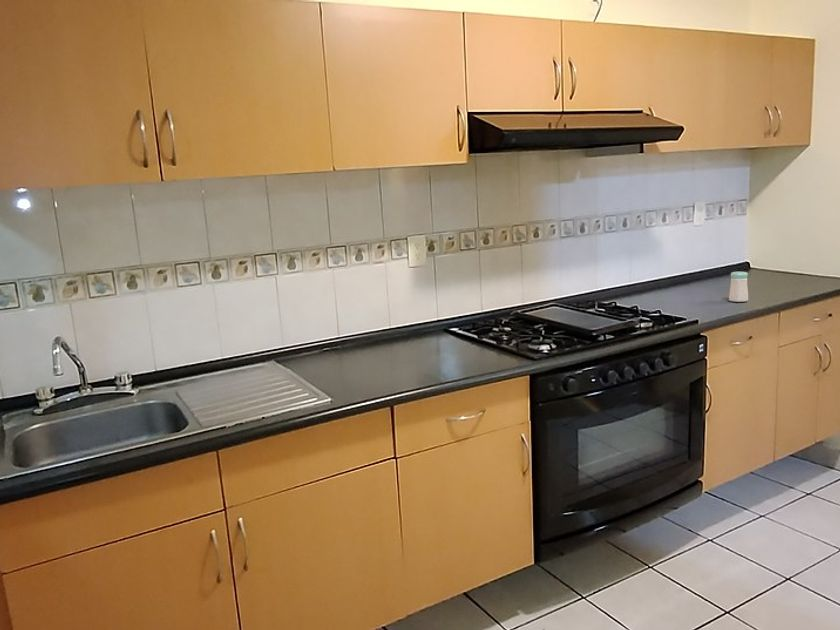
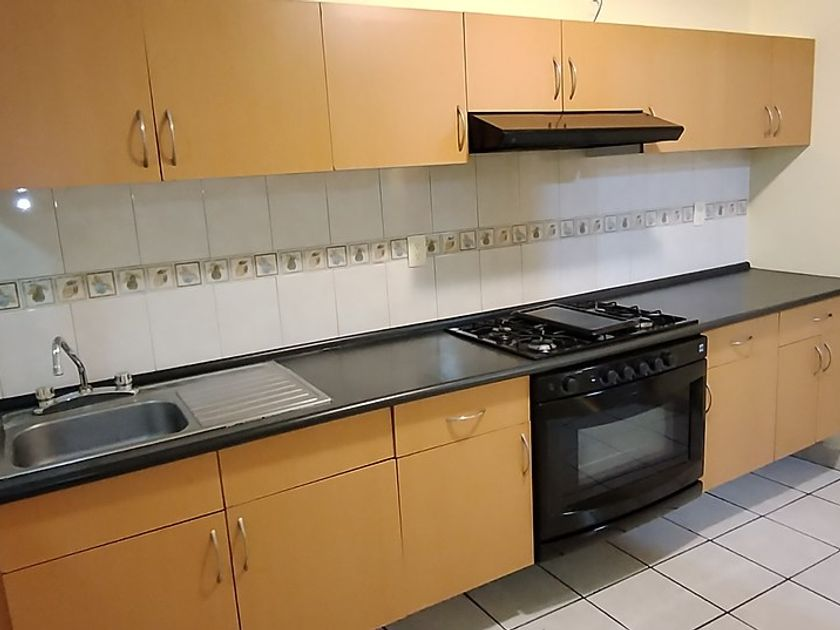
- salt shaker [728,271,749,303]
